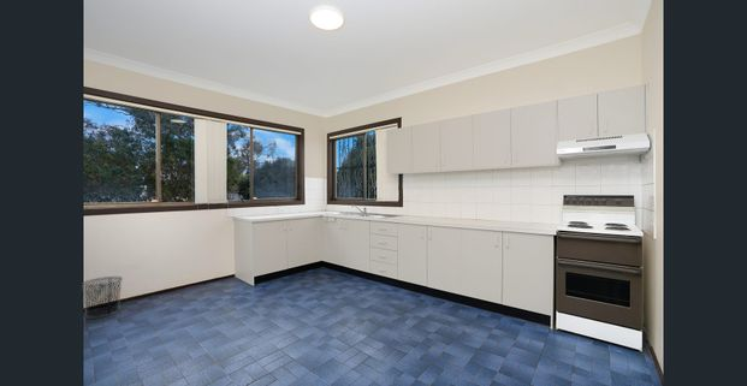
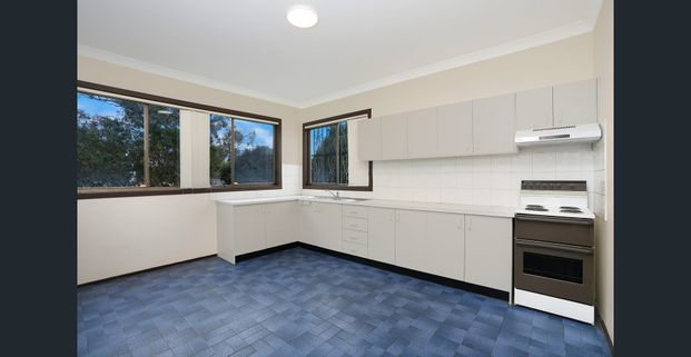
- waste bin [83,275,124,320]
